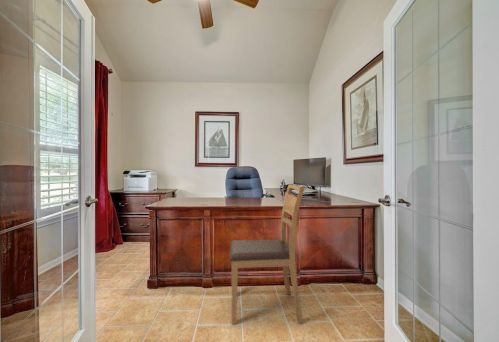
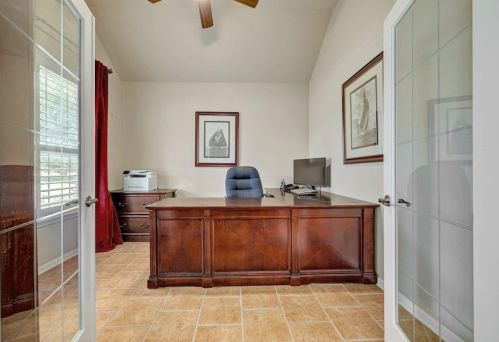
- chair [228,183,306,325]
